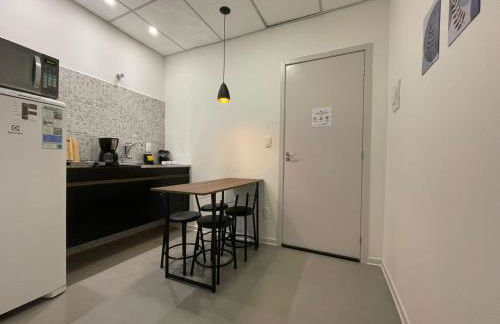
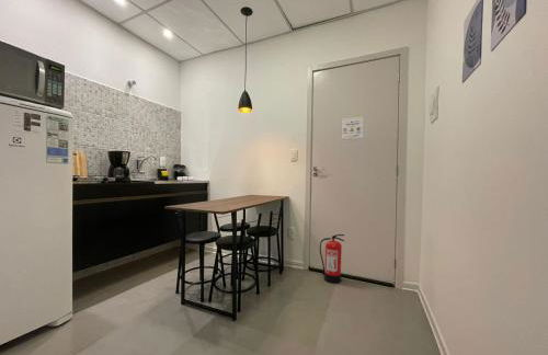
+ fire extinguisher [319,233,345,285]
